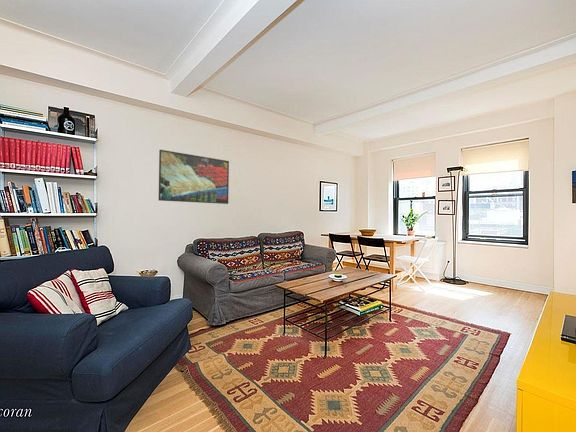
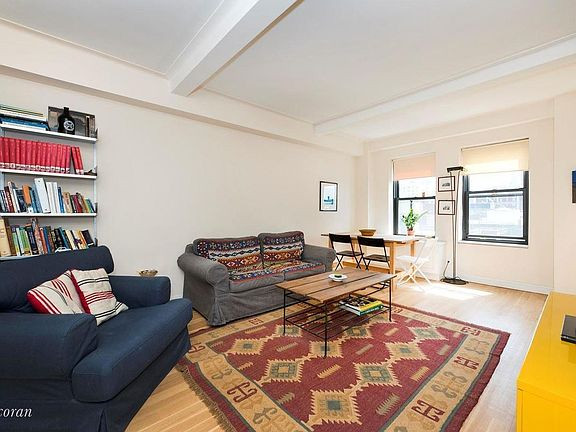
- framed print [158,149,230,205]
